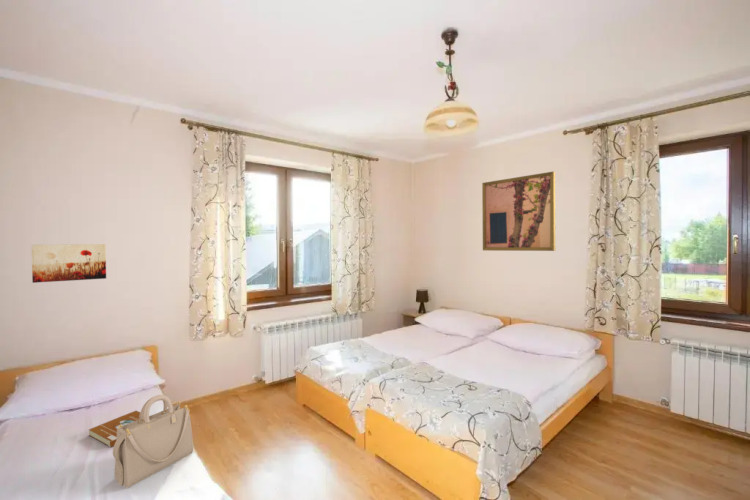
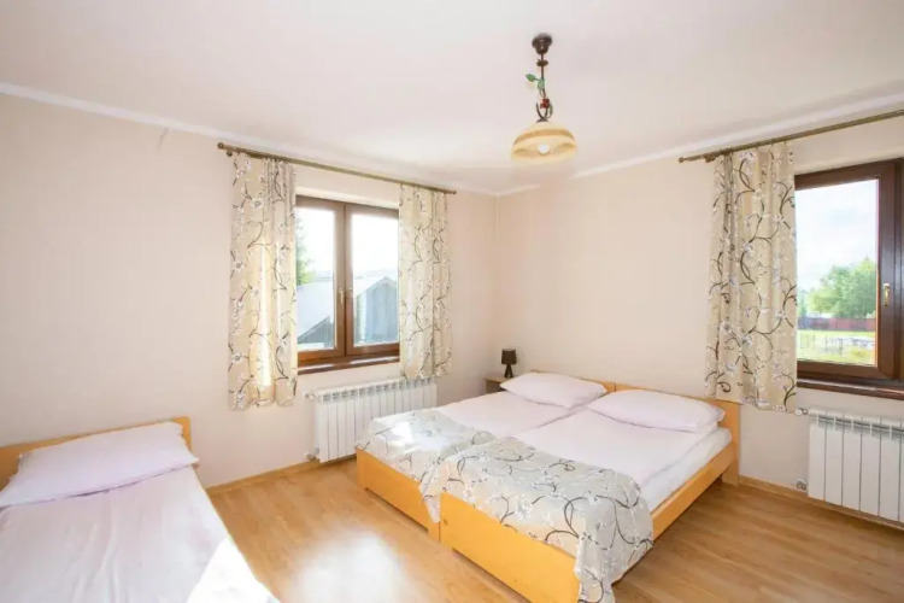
- book [88,410,140,448]
- wall art [31,243,107,284]
- handbag [112,394,194,489]
- wall art [481,170,556,252]
